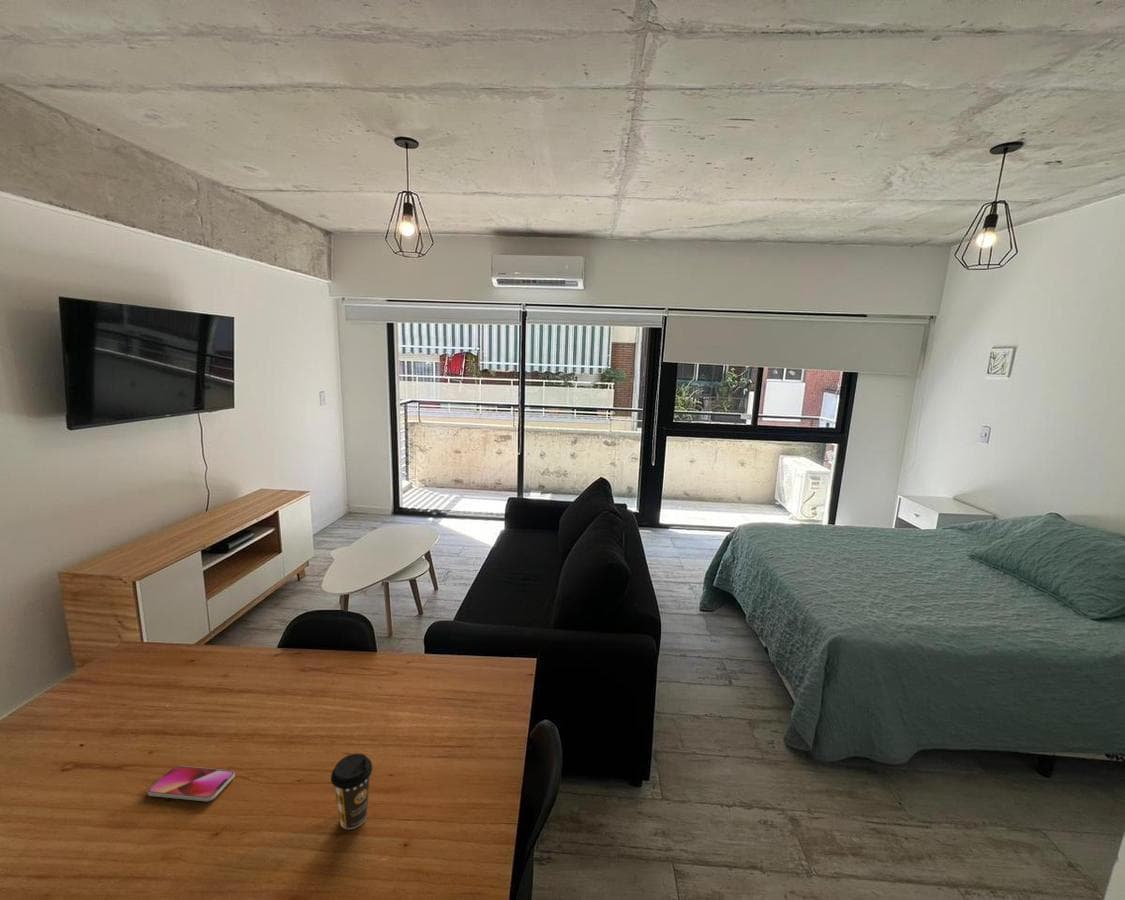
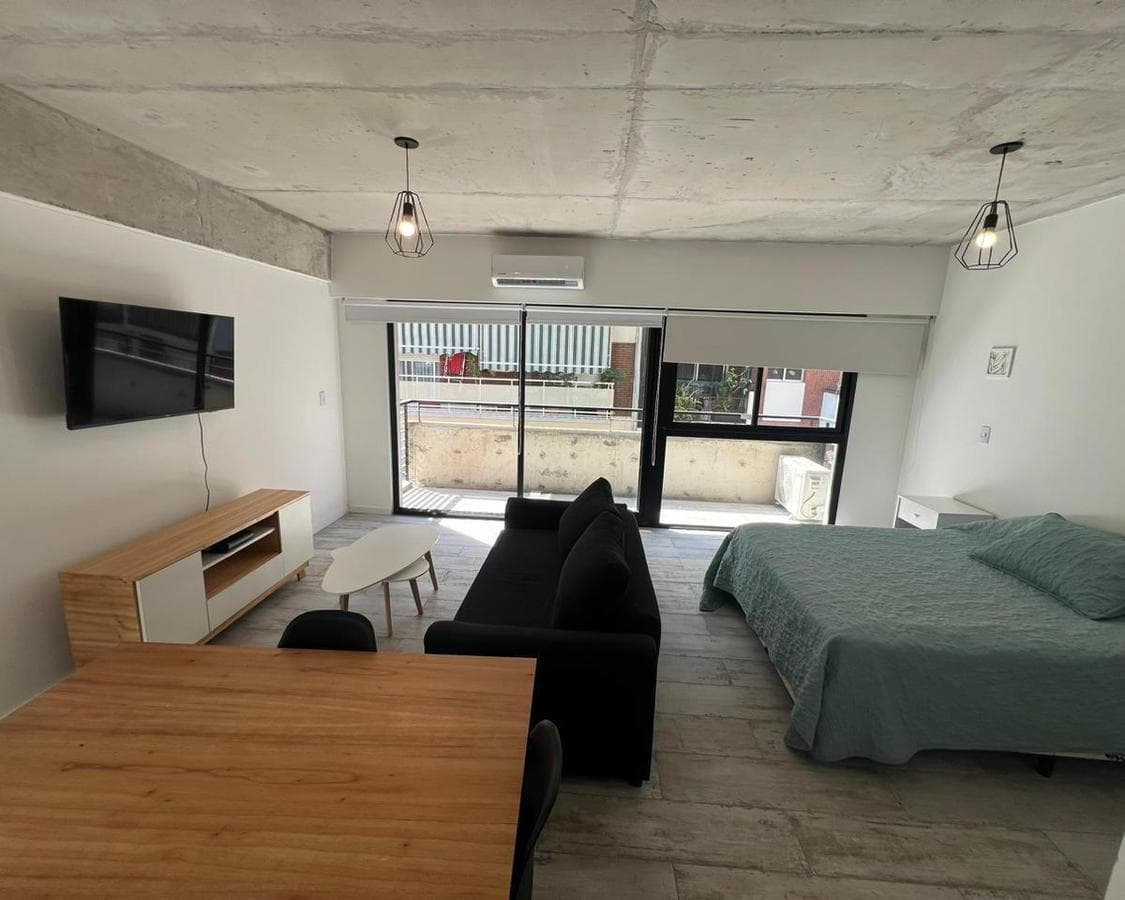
- smartphone [147,765,236,802]
- coffee cup [330,752,374,830]
